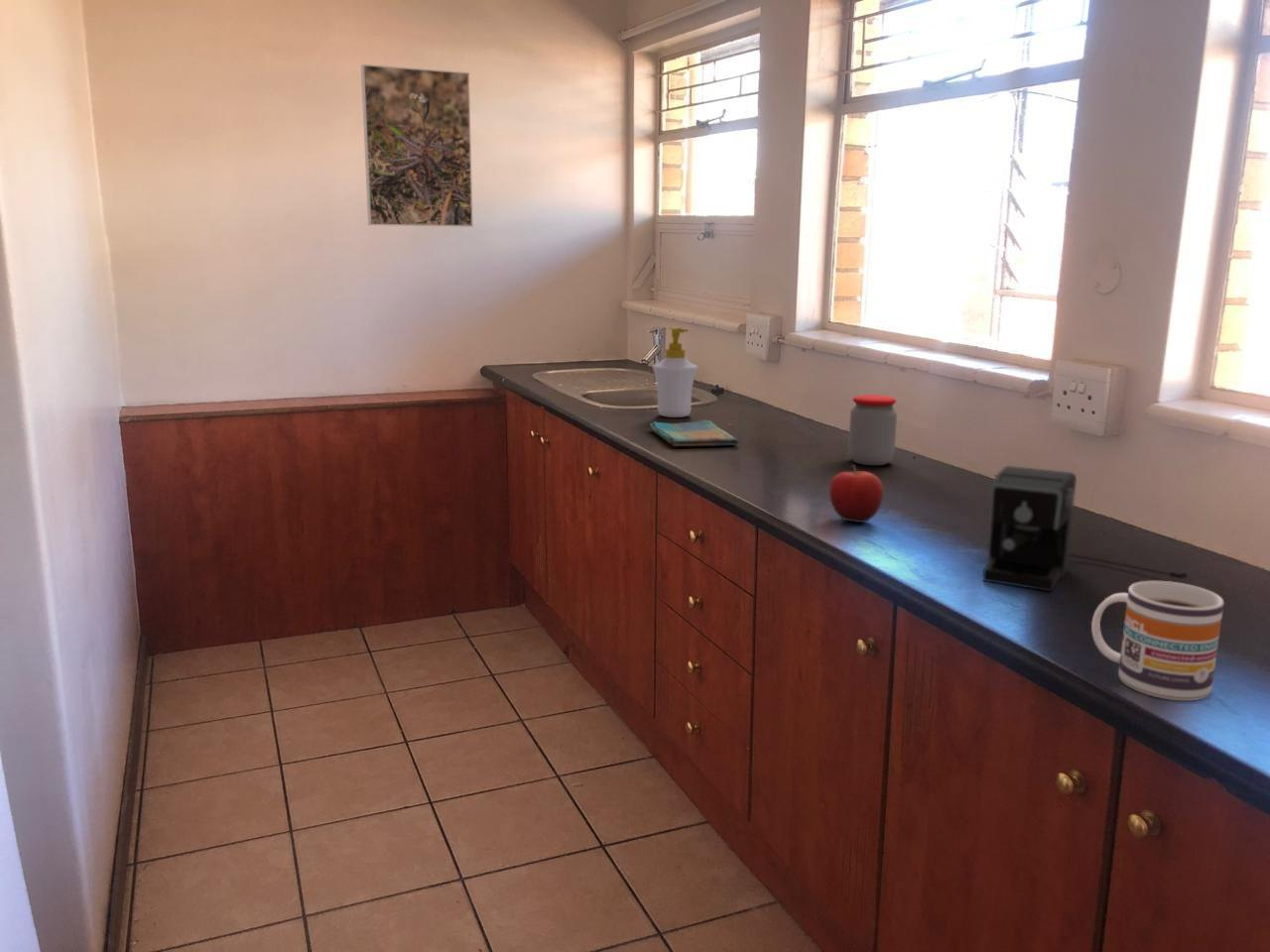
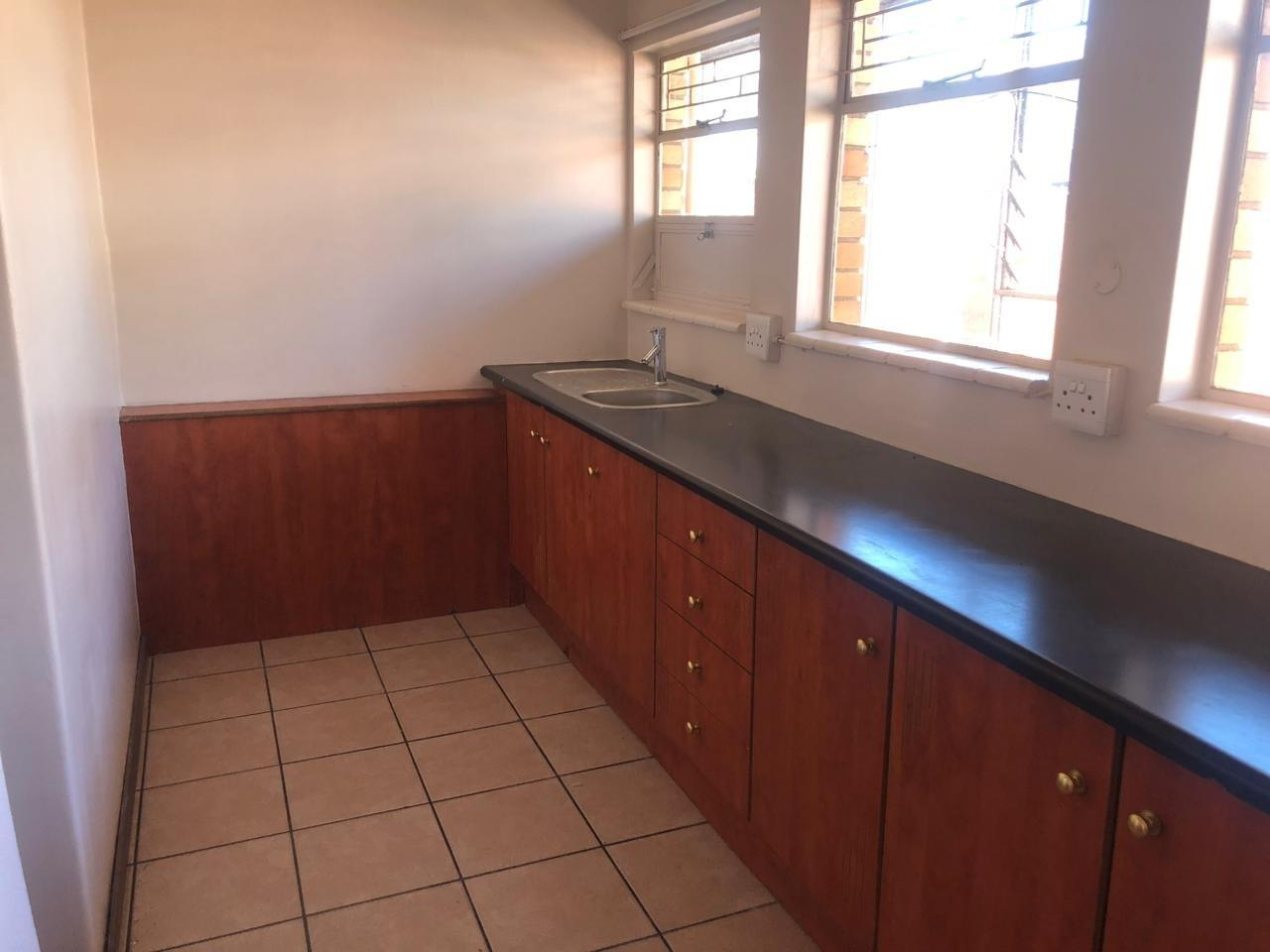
- coffee maker [982,465,1188,592]
- mug [1090,580,1224,701]
- soap bottle [652,325,699,418]
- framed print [360,63,474,228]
- fruit [828,464,884,524]
- dish towel [649,419,740,447]
- jar [847,394,898,466]
